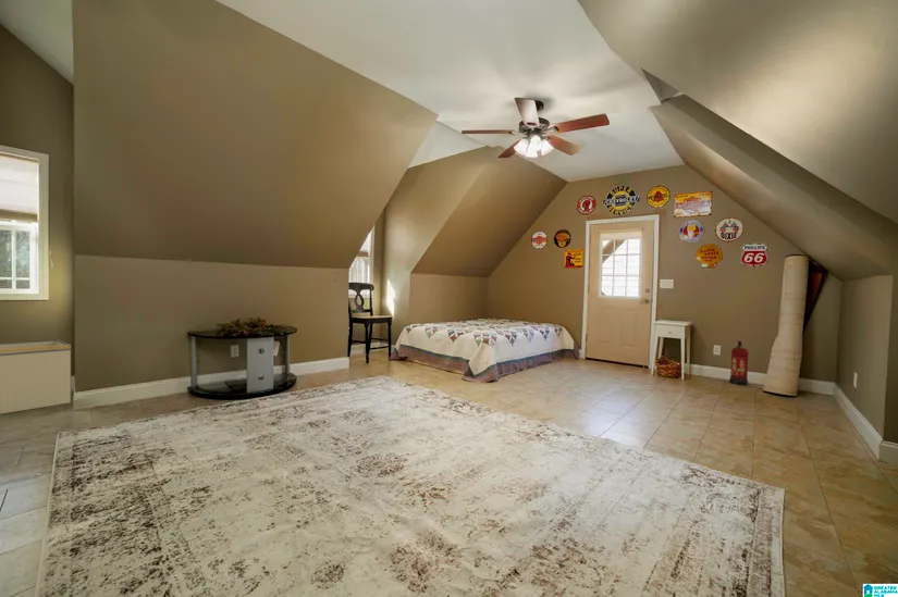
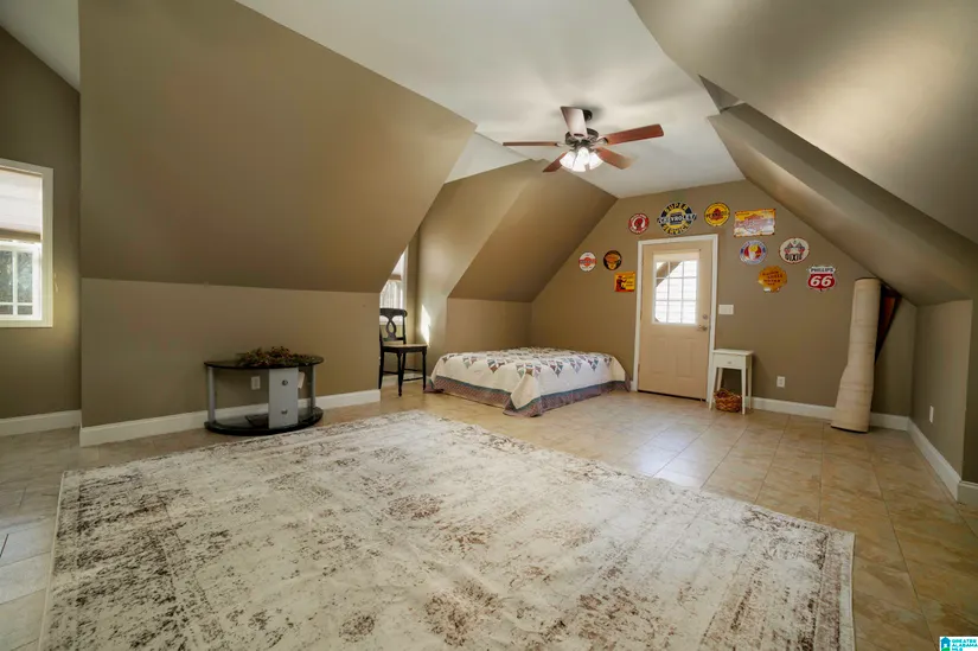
- storage bin [0,338,72,415]
- fire extinguisher [728,340,750,386]
